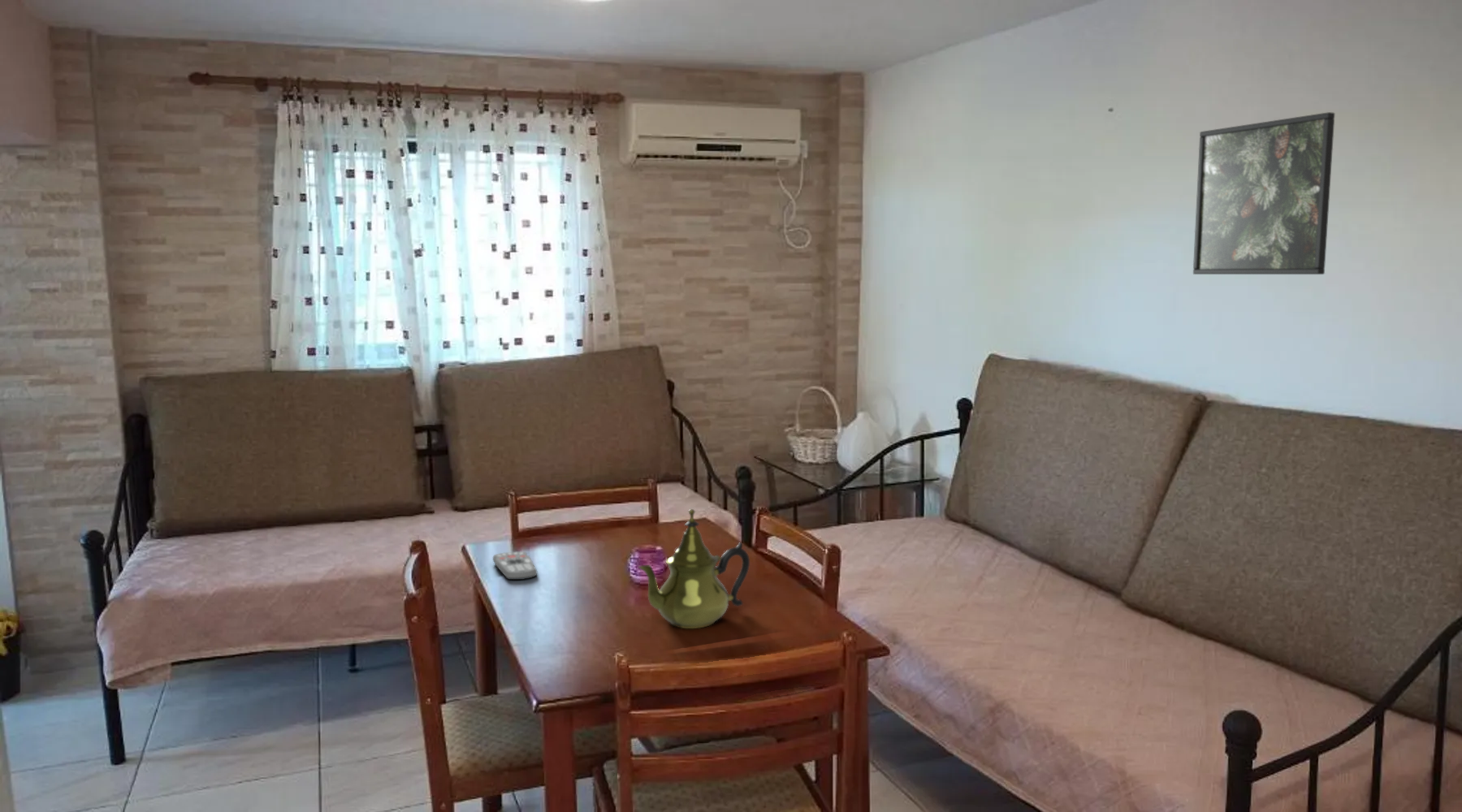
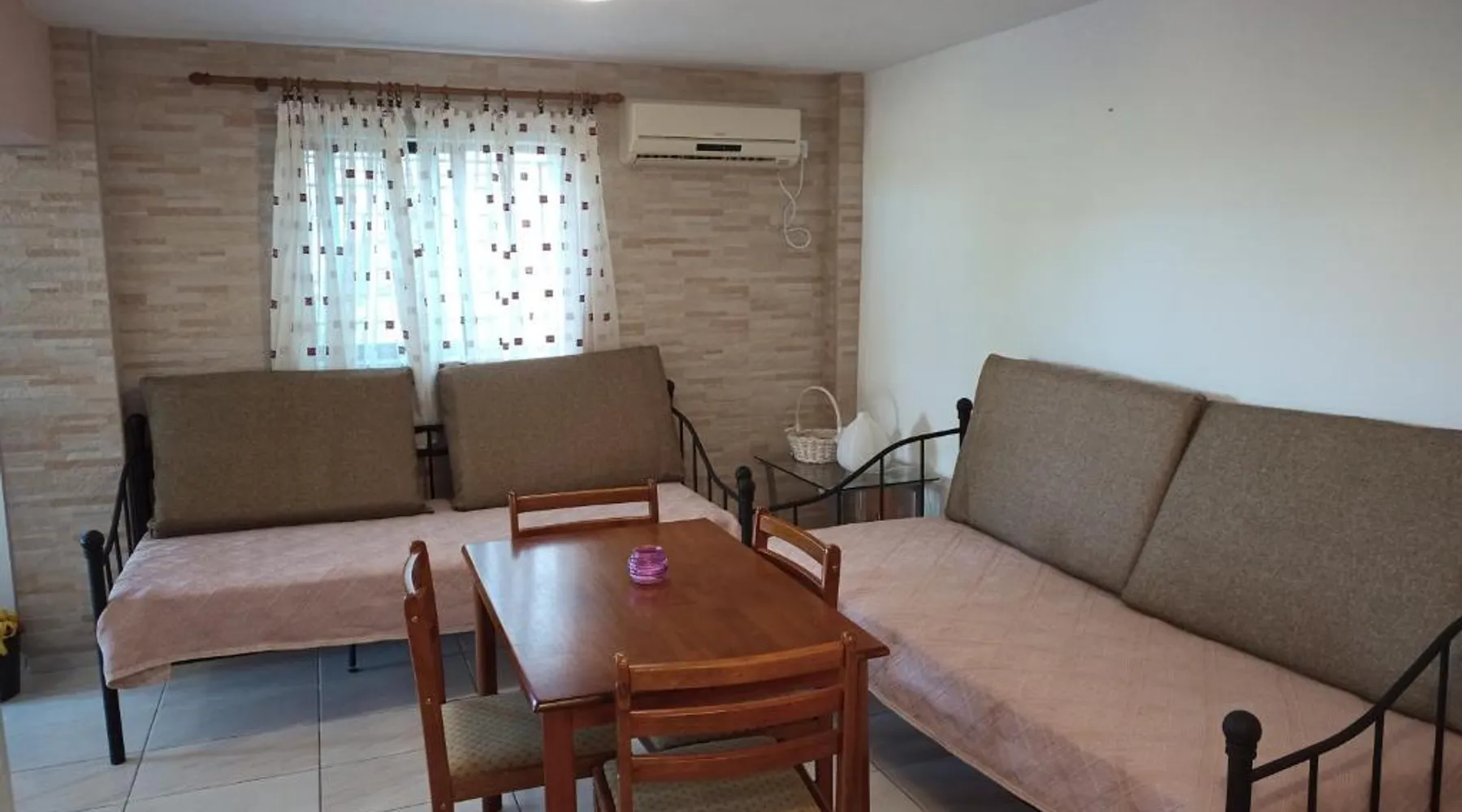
- remote control [492,551,538,581]
- teapot [638,508,750,629]
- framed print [1192,111,1335,275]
